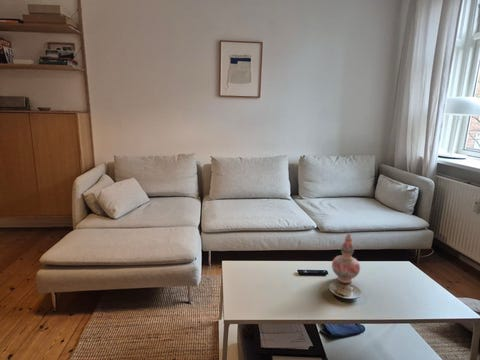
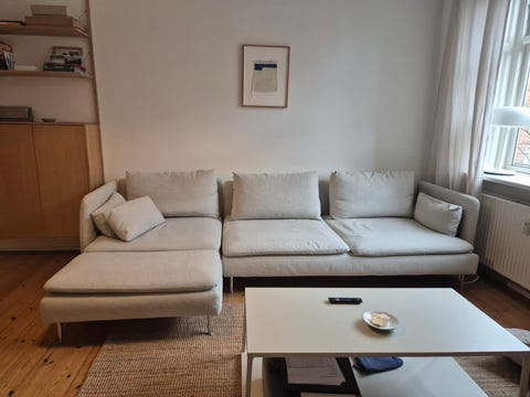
- decorative vase [331,232,361,284]
